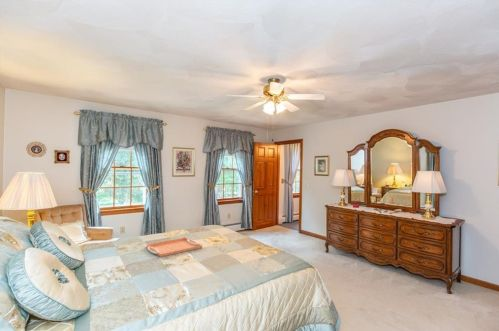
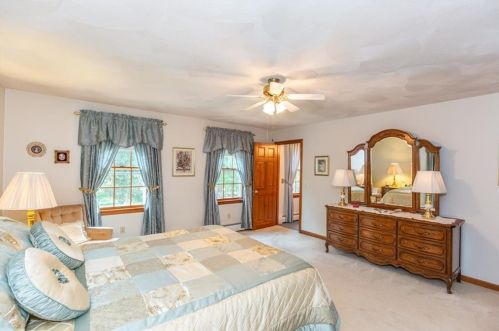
- serving tray [145,236,203,258]
